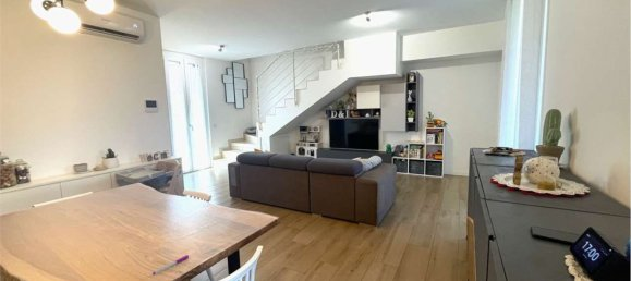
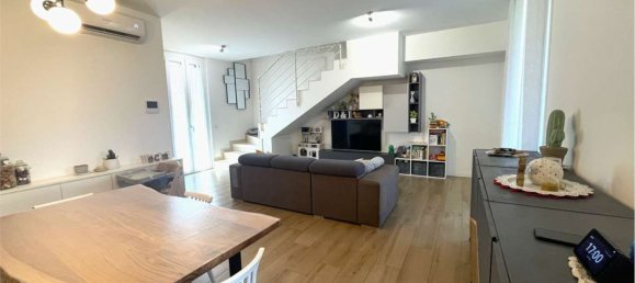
- pen [151,254,190,276]
